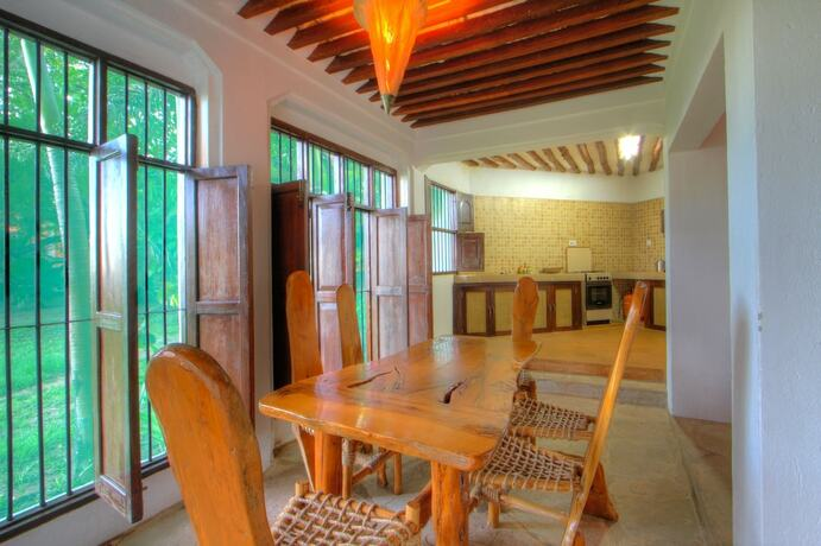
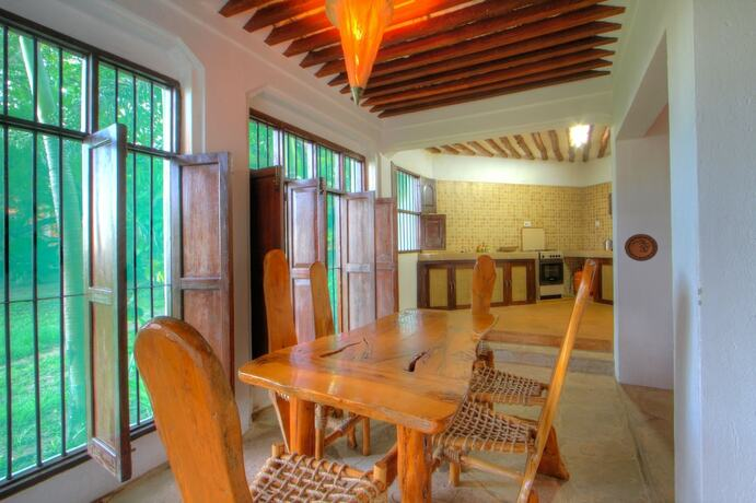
+ decorative plate [624,233,659,262]
